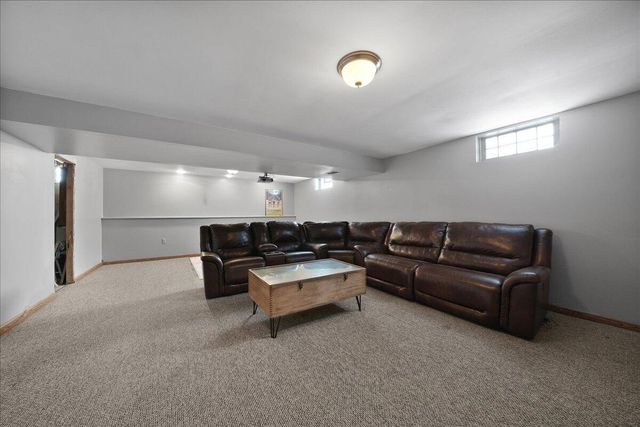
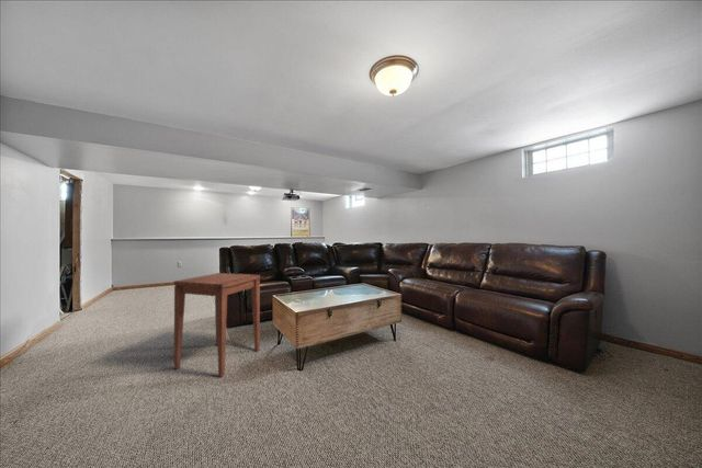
+ side table [173,272,261,378]
